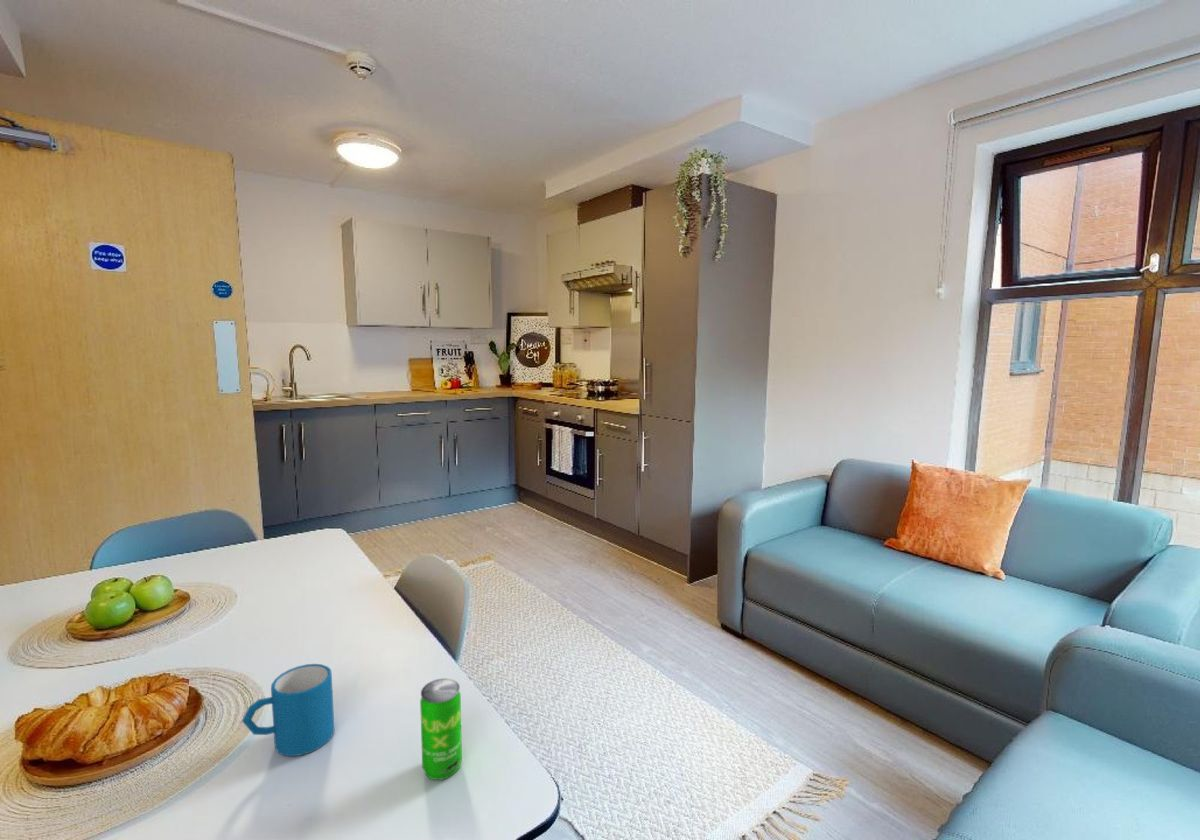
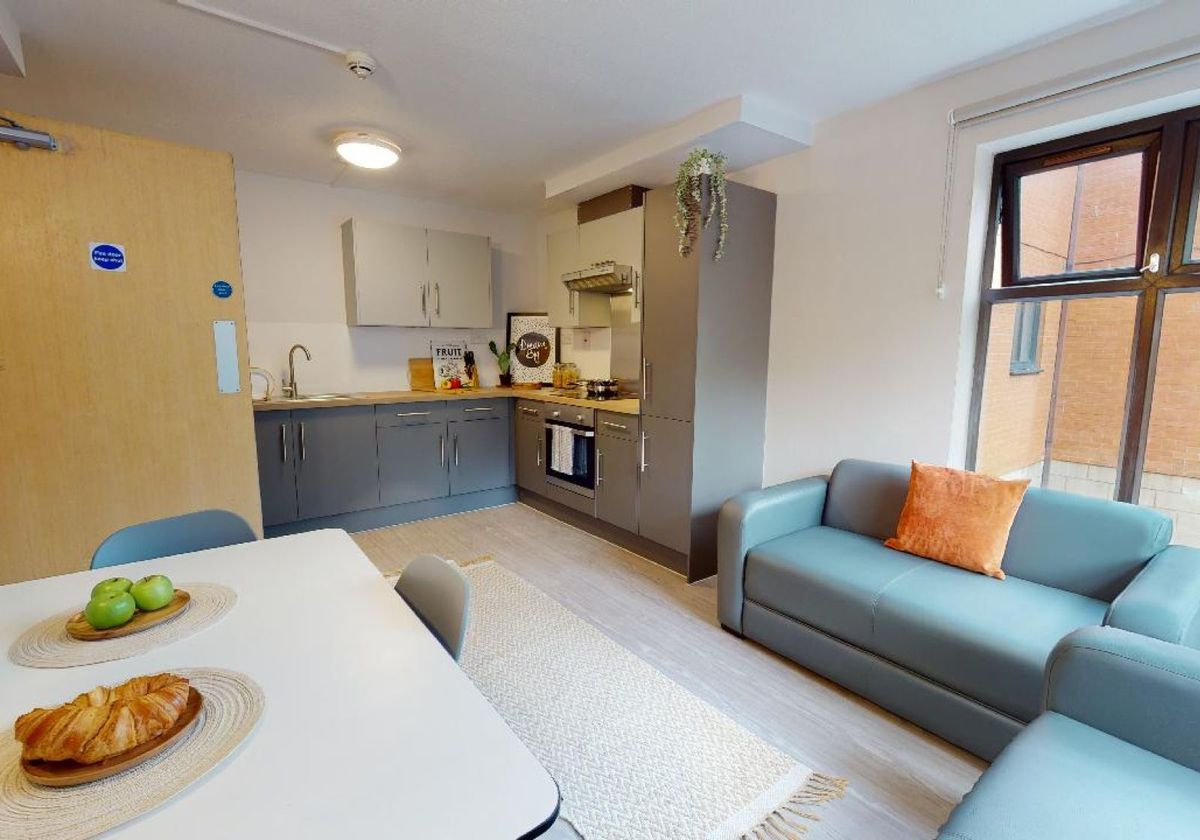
- beverage can [419,677,463,781]
- mug [241,663,335,757]
